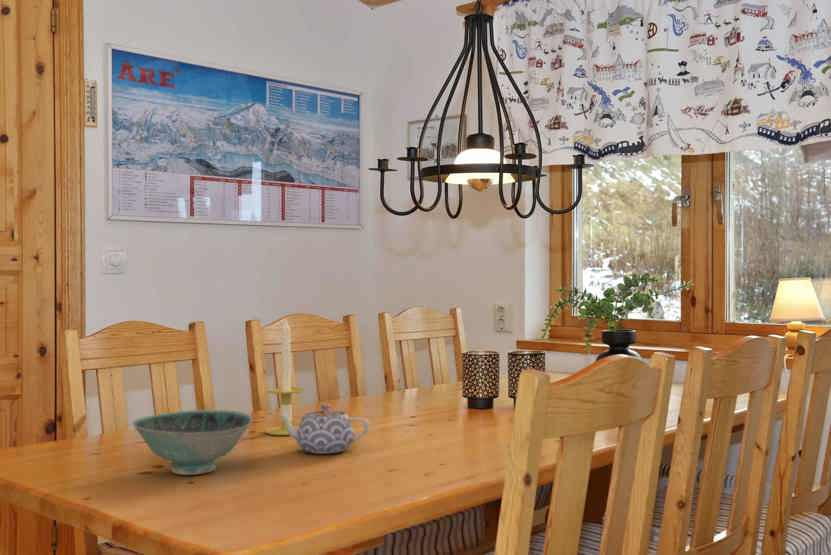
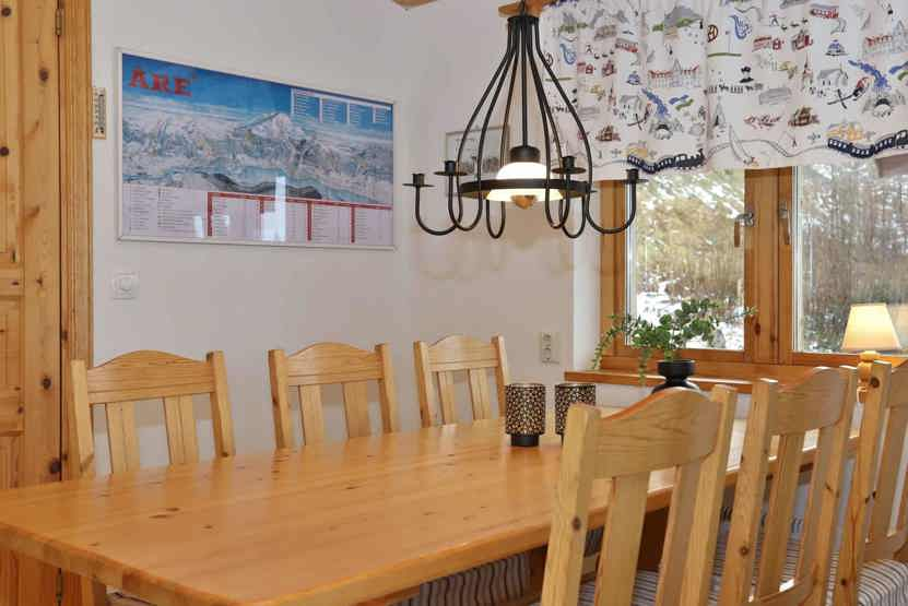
- teapot [276,403,370,455]
- candle [264,316,305,436]
- bowl [131,409,254,476]
